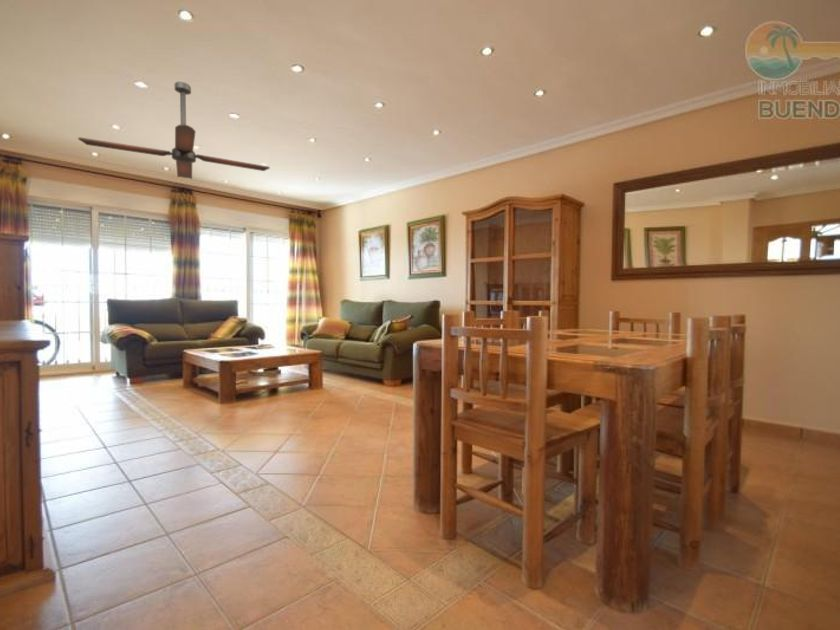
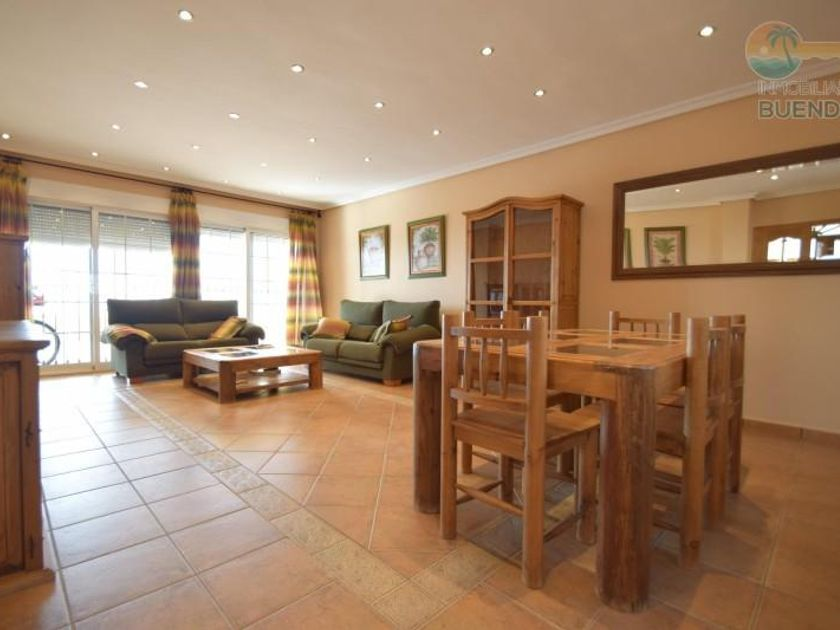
- ceiling fan [77,81,271,180]
